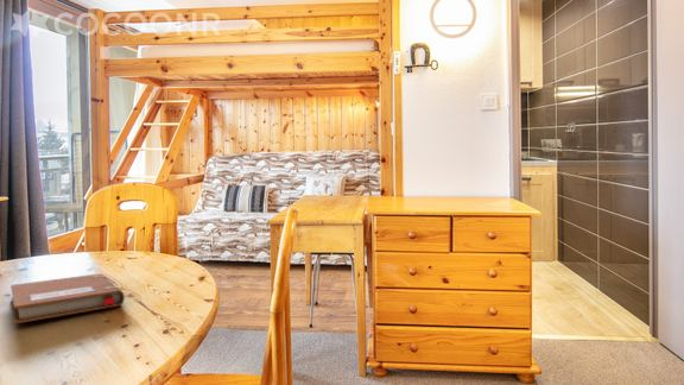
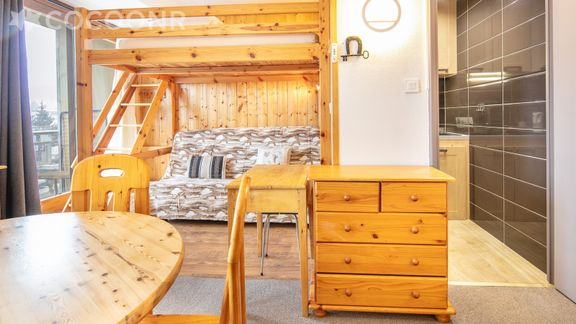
- notebook [10,273,126,324]
